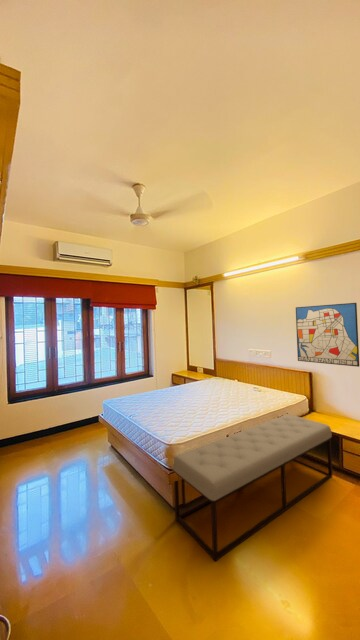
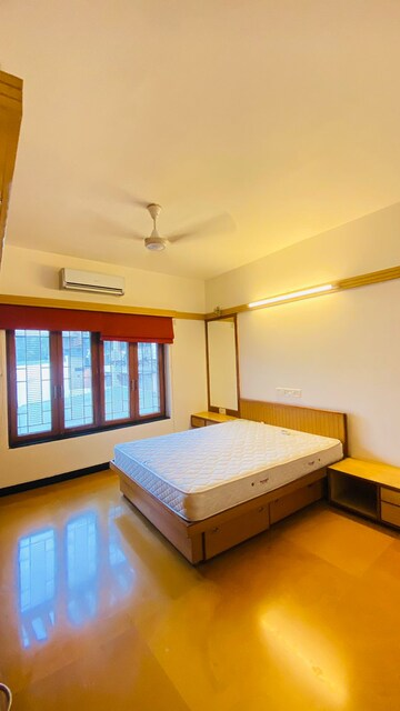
- wall art [295,302,360,368]
- bench [172,413,333,563]
